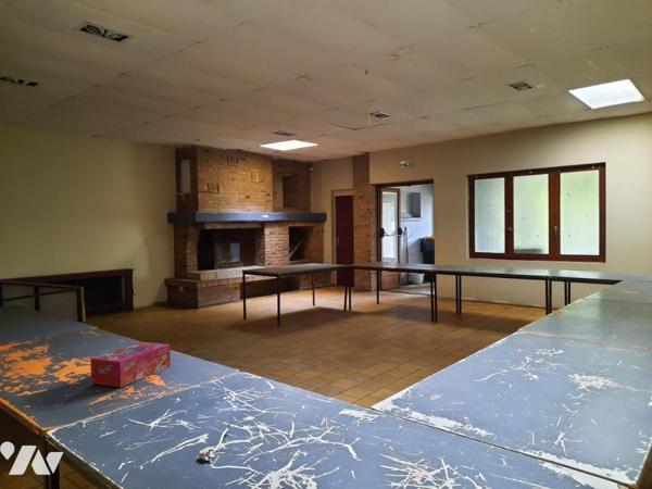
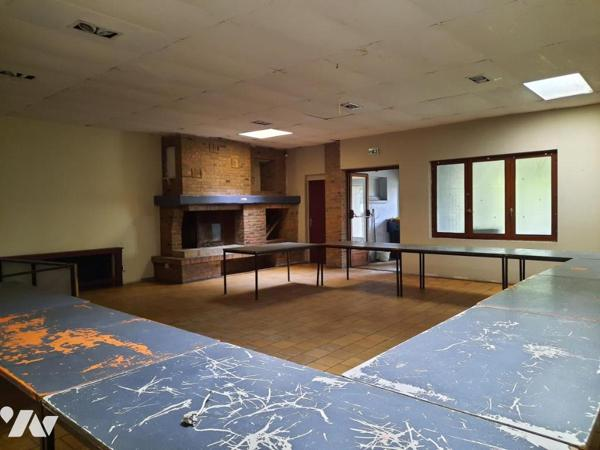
- tissue box [89,341,172,388]
